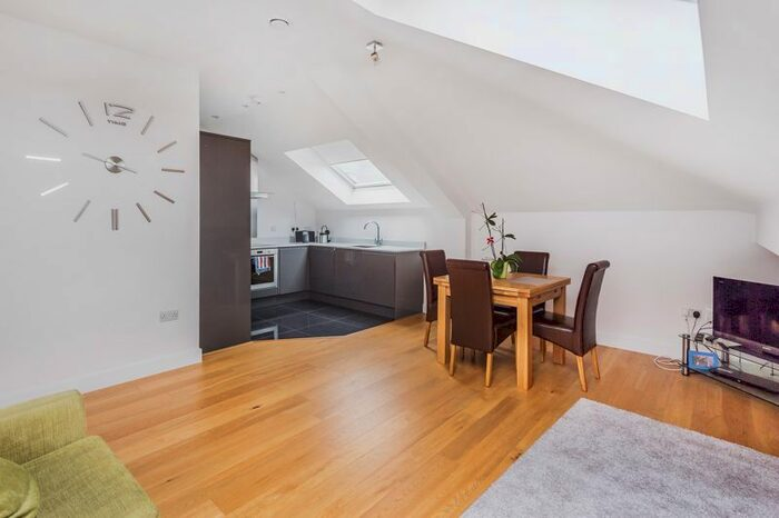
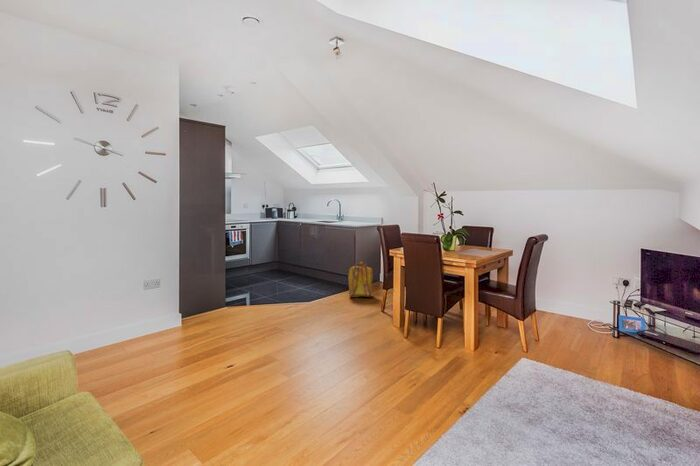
+ backpack [347,260,374,298]
